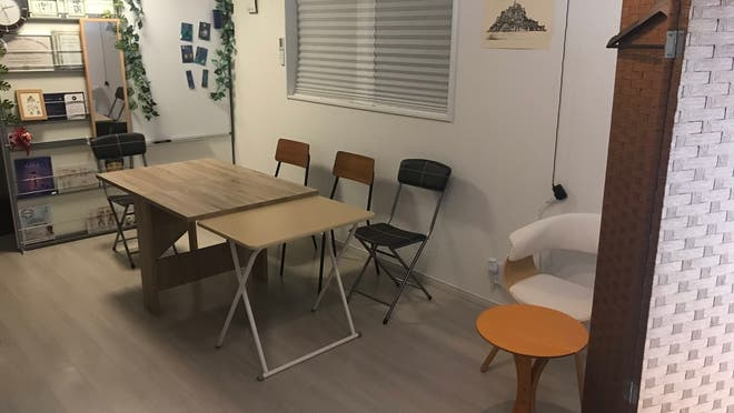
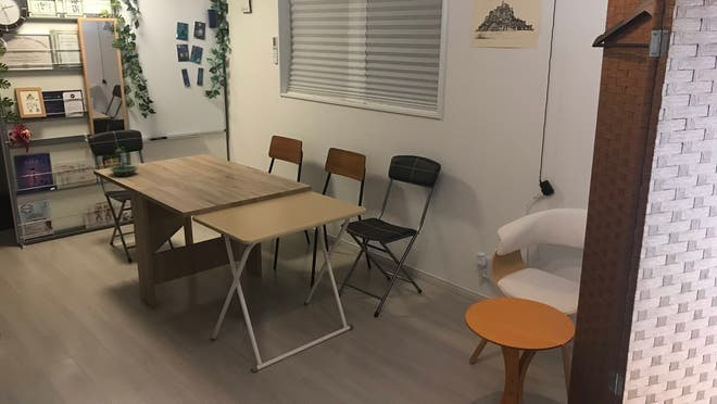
+ terrarium [108,146,140,177]
